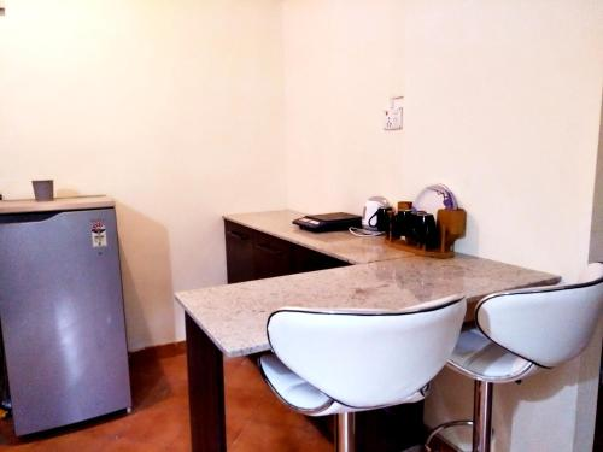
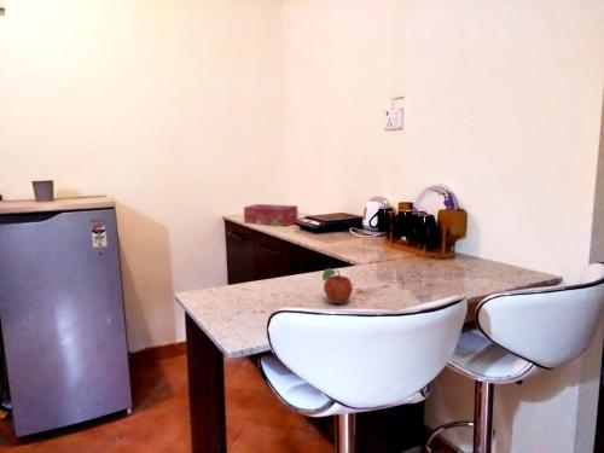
+ tissue box [243,203,300,227]
+ fruit [321,267,354,306]
